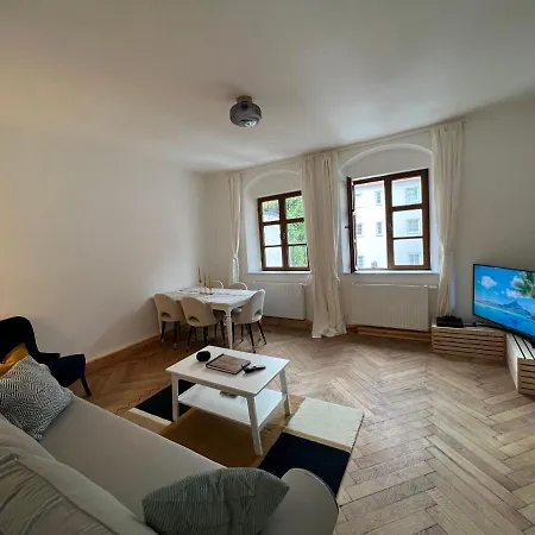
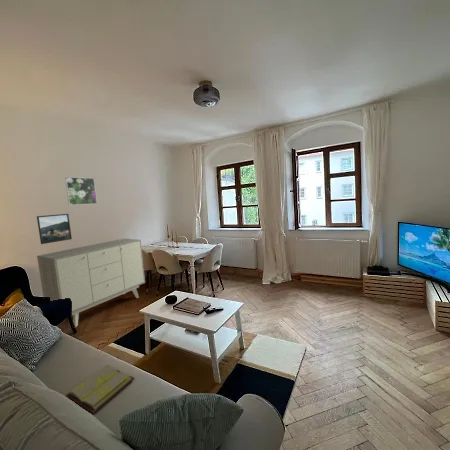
+ diary [65,364,136,415]
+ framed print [64,176,98,206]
+ sideboard [36,238,146,328]
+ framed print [36,213,73,245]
